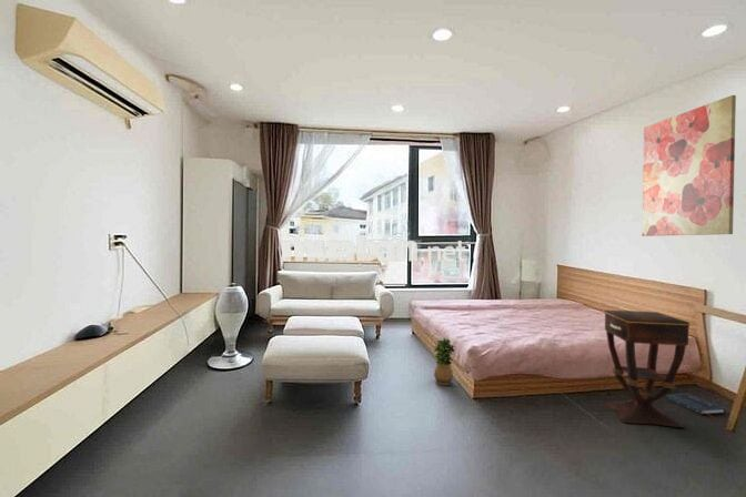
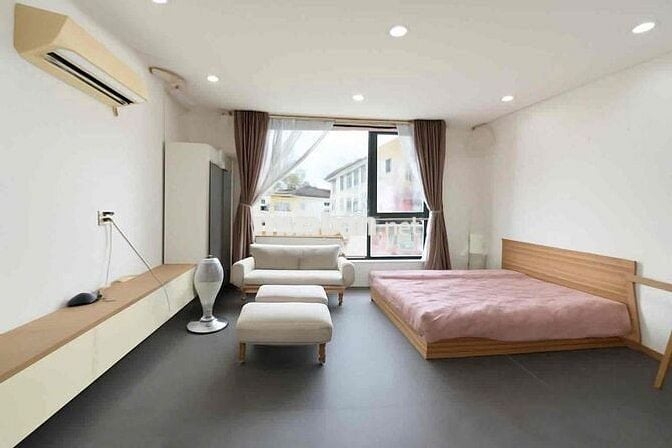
- side table [603,310,692,429]
- potted plant [433,337,455,386]
- book [665,392,726,422]
- wall art [641,94,737,237]
